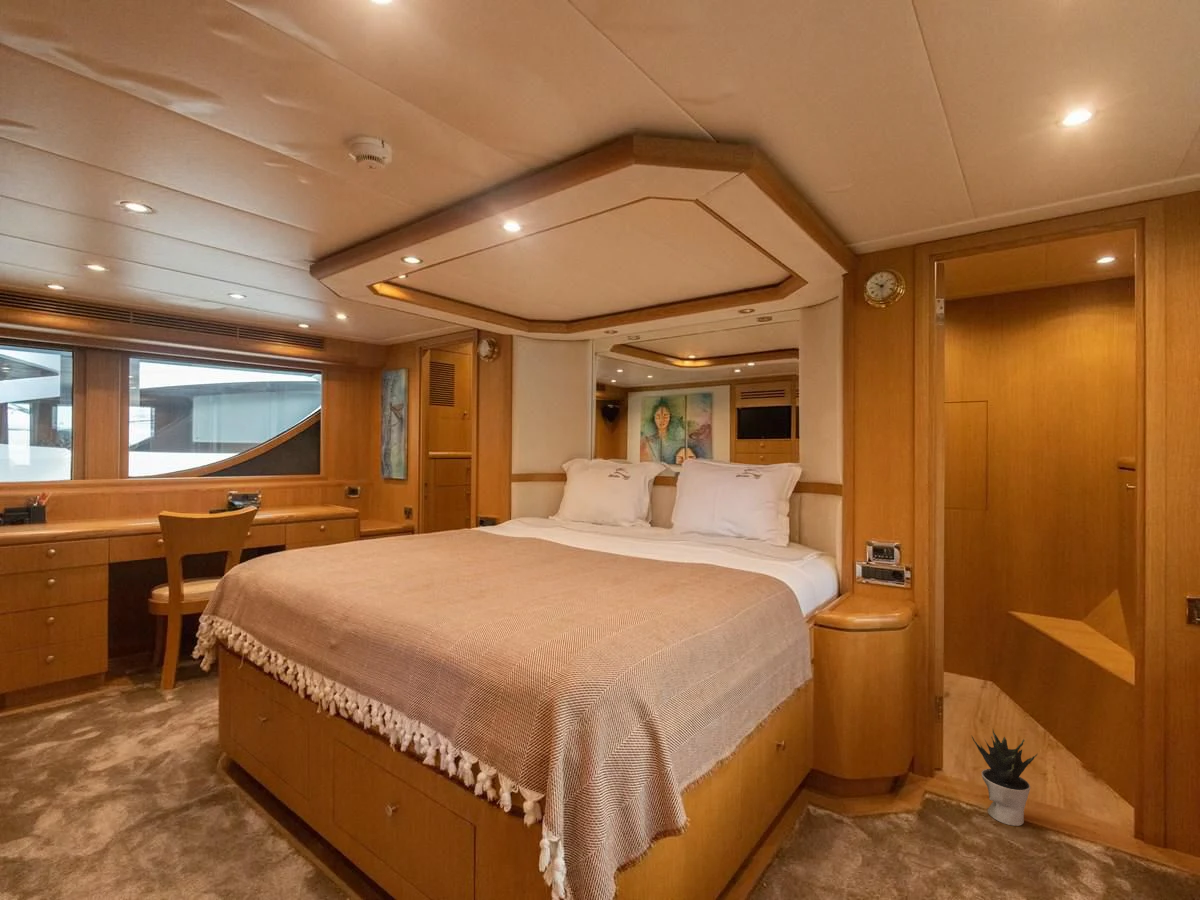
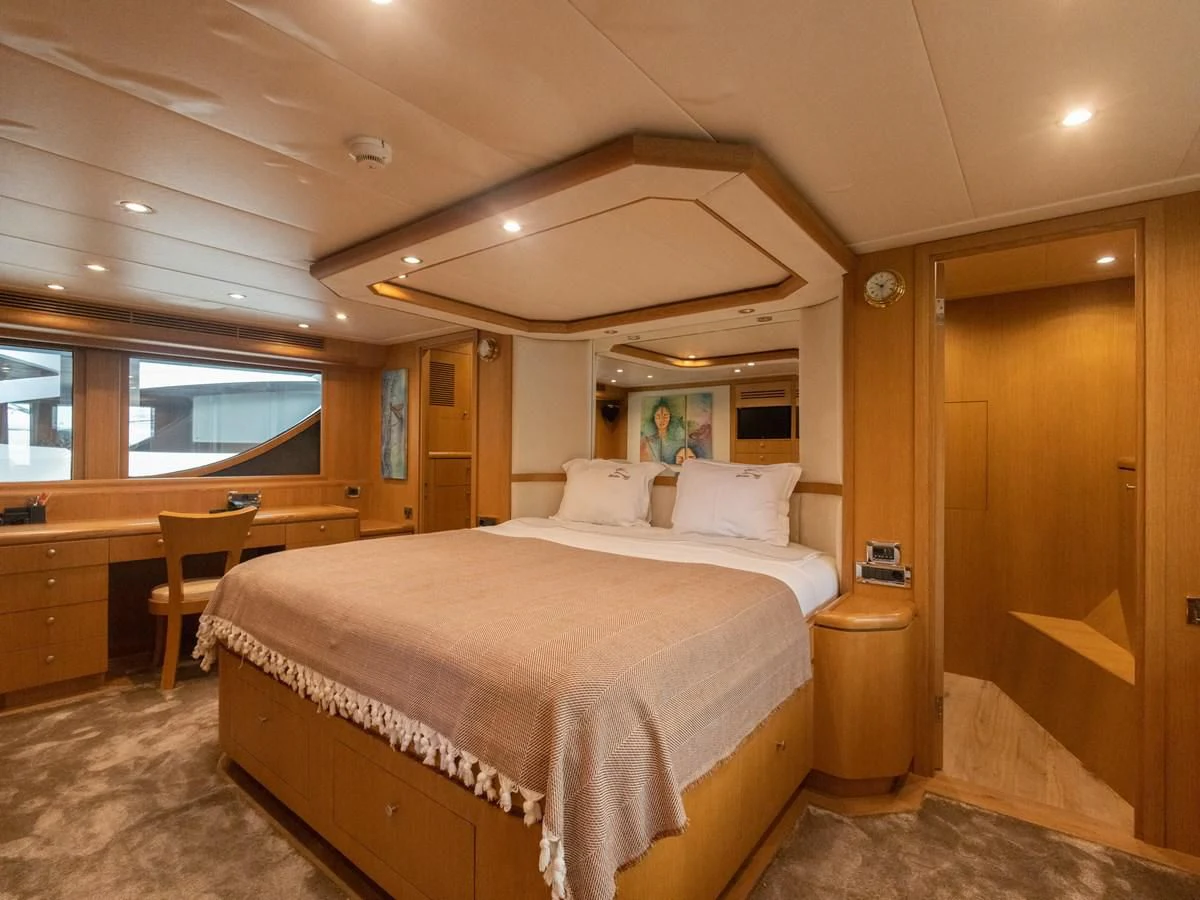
- potted plant [971,729,1038,827]
